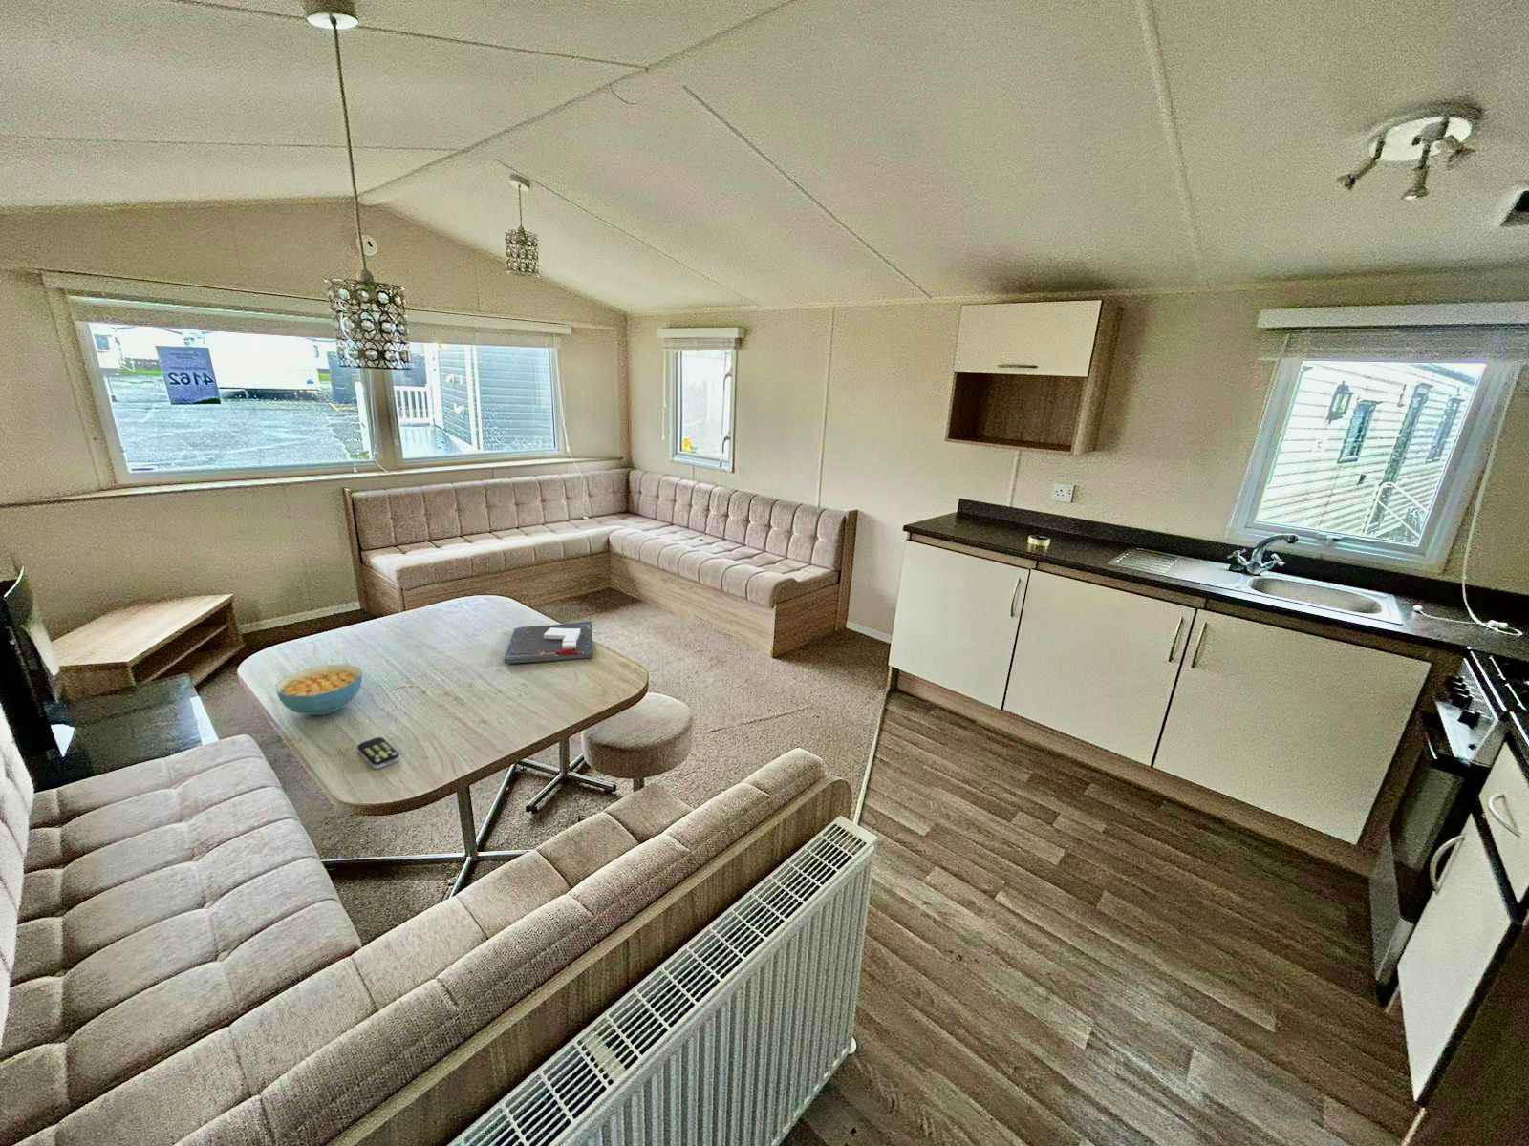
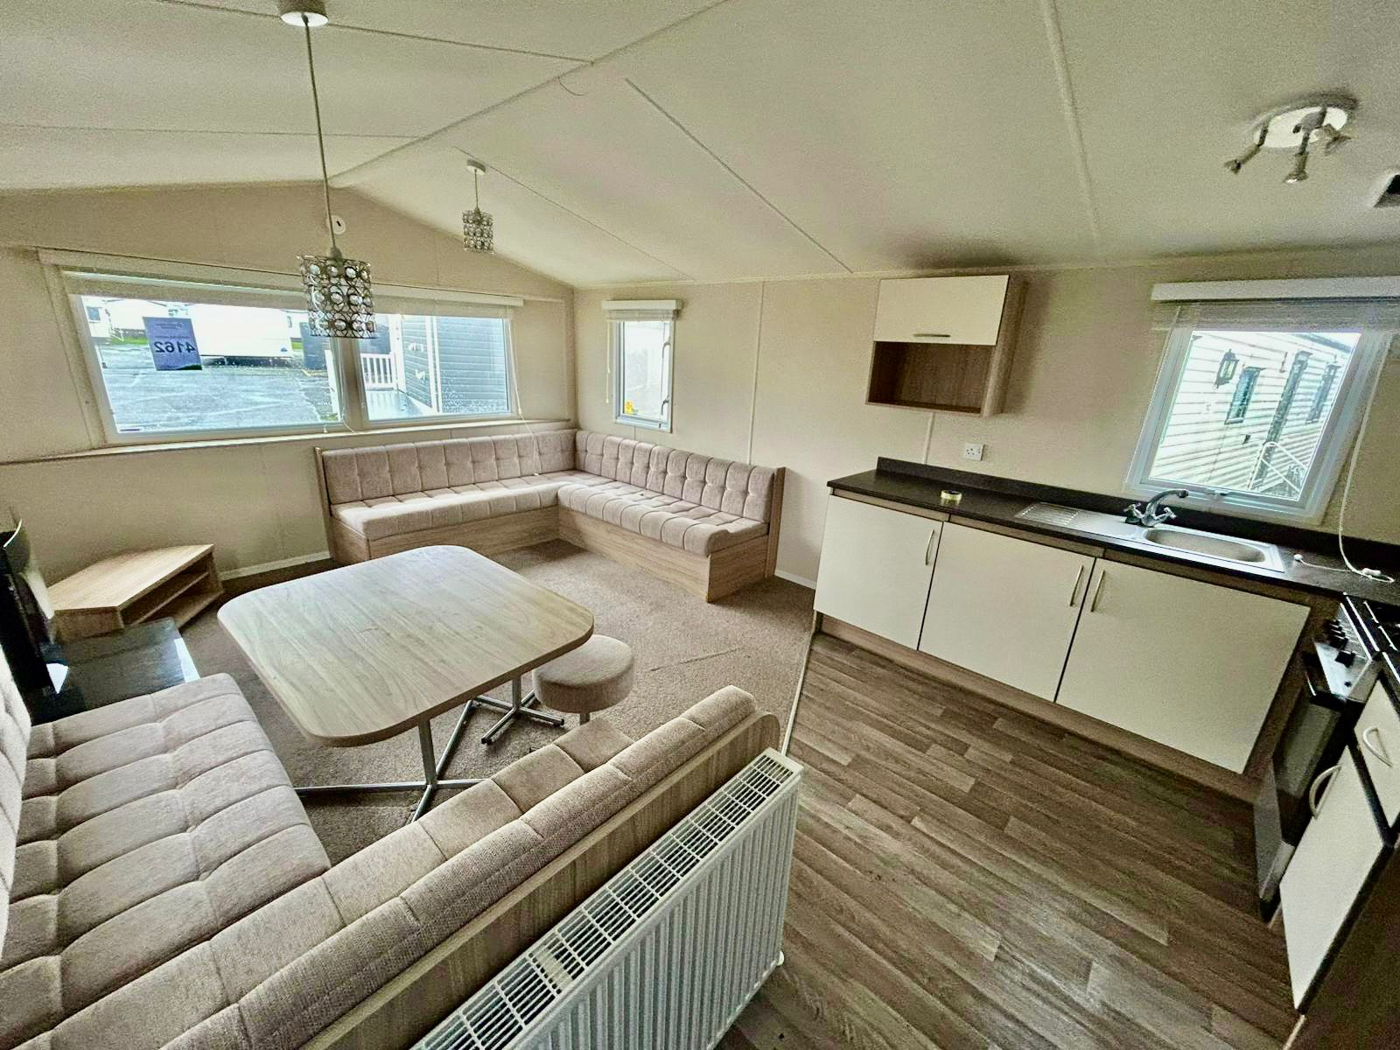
- board game [503,620,594,664]
- cereal bowl [276,663,364,716]
- remote control [356,737,401,769]
